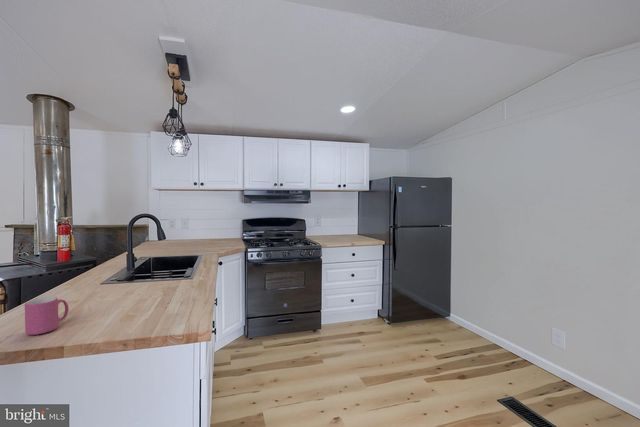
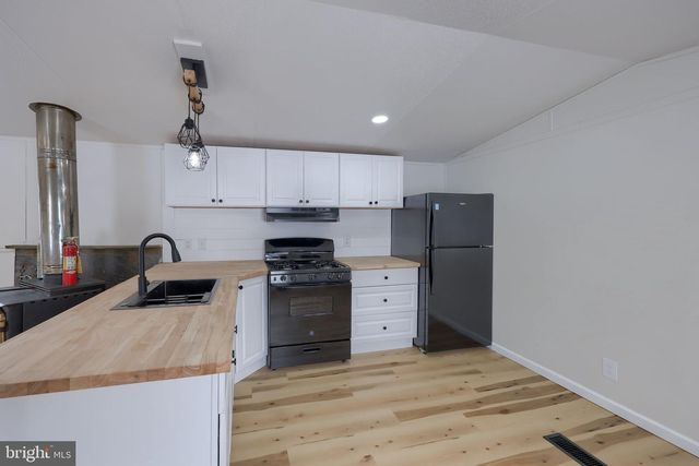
- mug [24,296,70,336]
